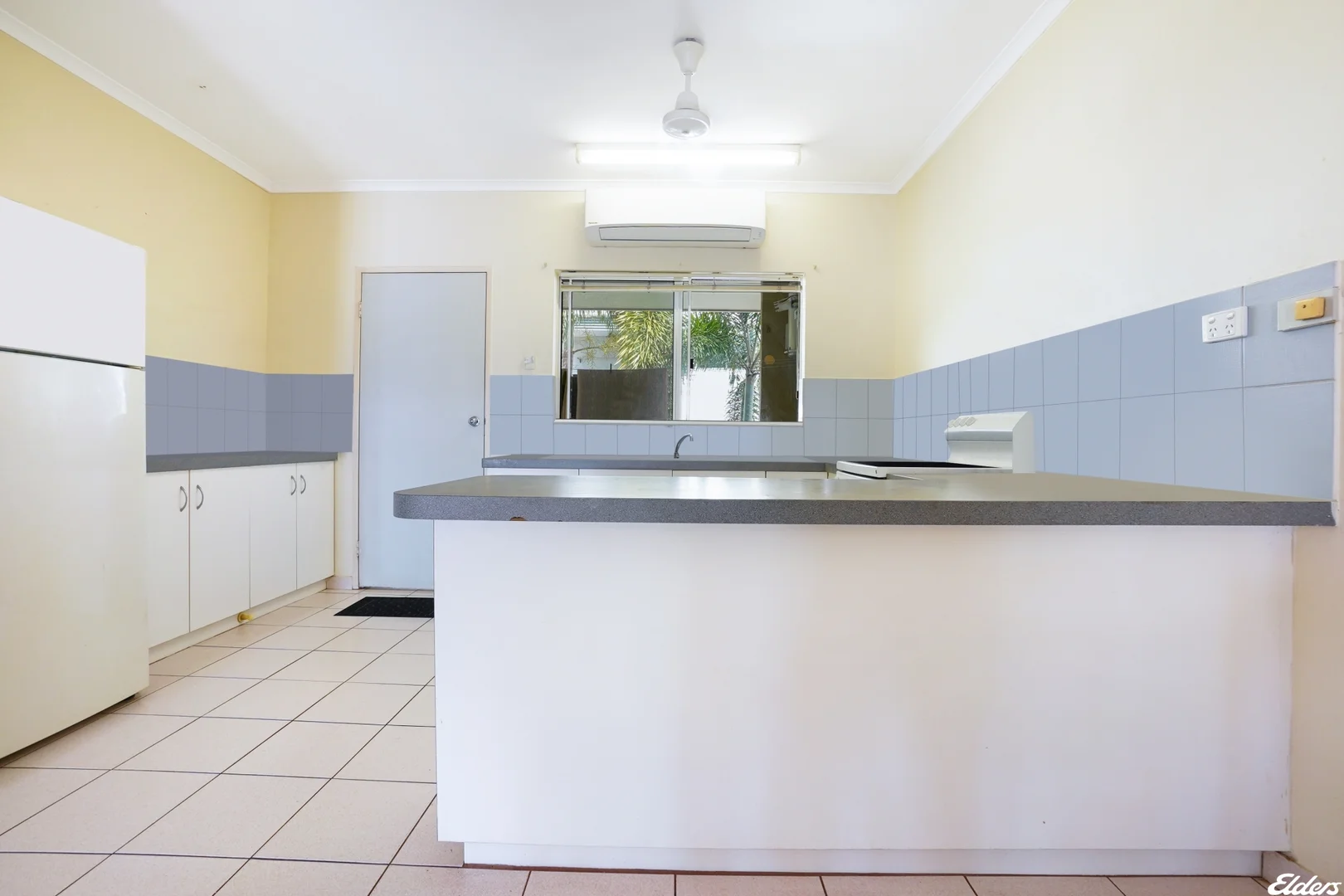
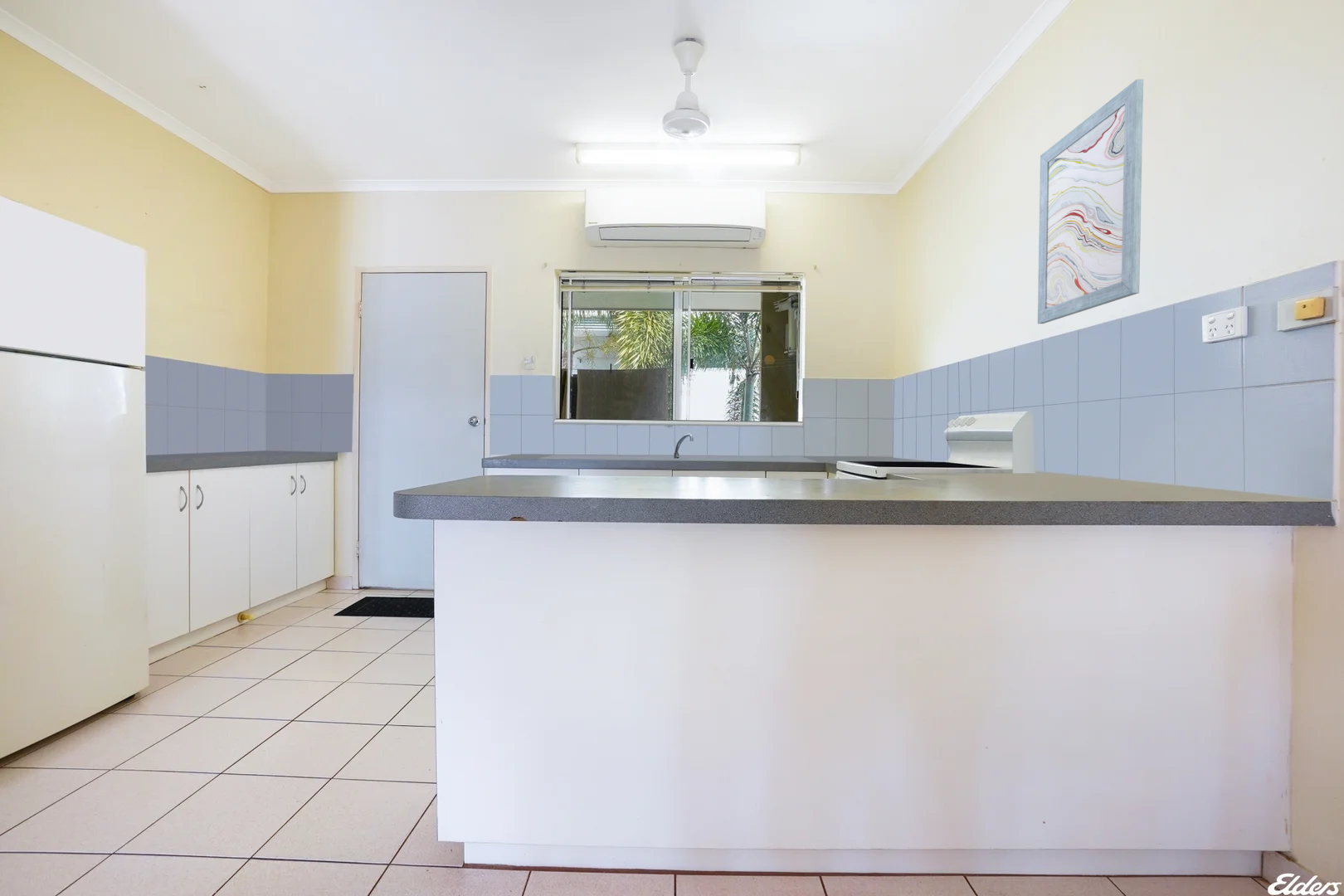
+ wall art [1037,79,1144,324]
